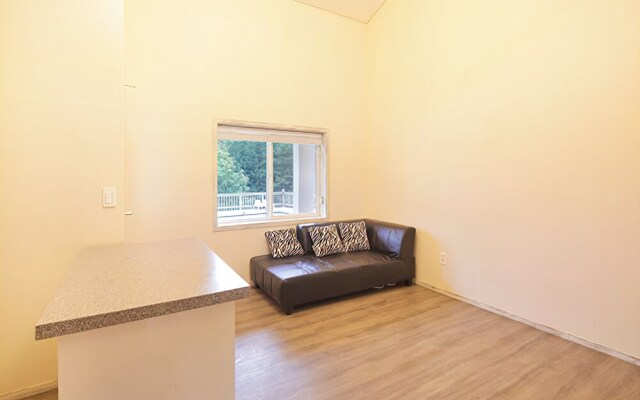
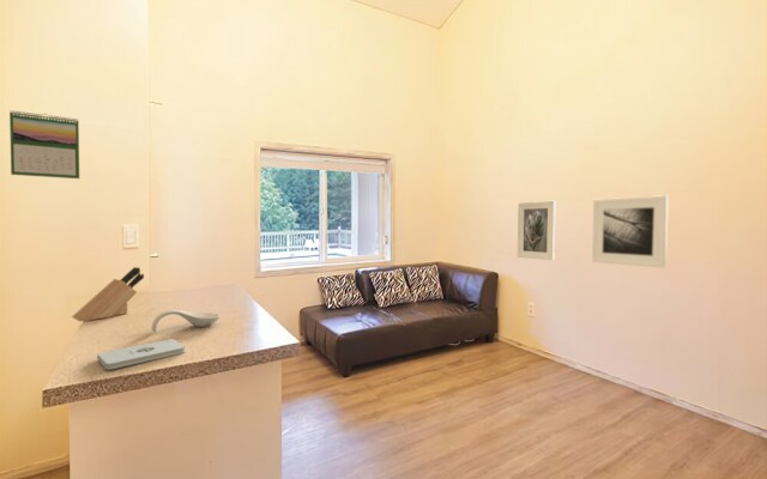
+ notepad [96,338,186,370]
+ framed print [517,200,556,261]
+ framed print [591,194,670,269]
+ spoon rest [151,309,221,333]
+ knife block [71,266,145,322]
+ calendar [8,109,80,180]
